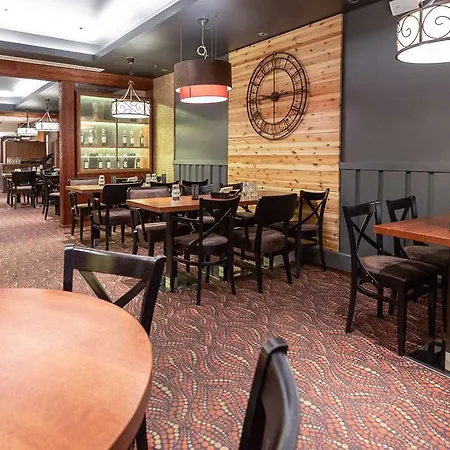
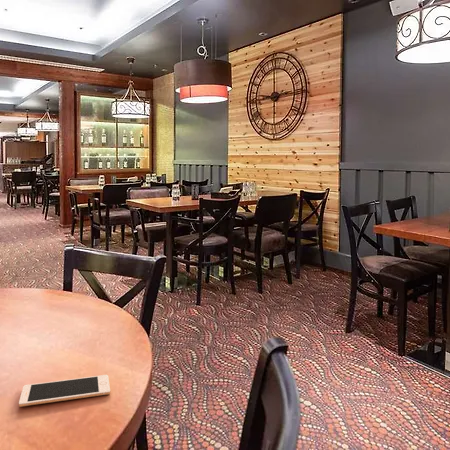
+ cell phone [18,374,111,407]
